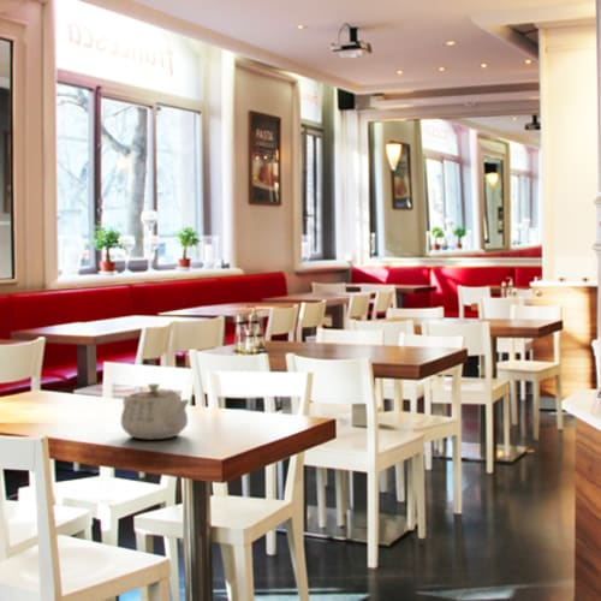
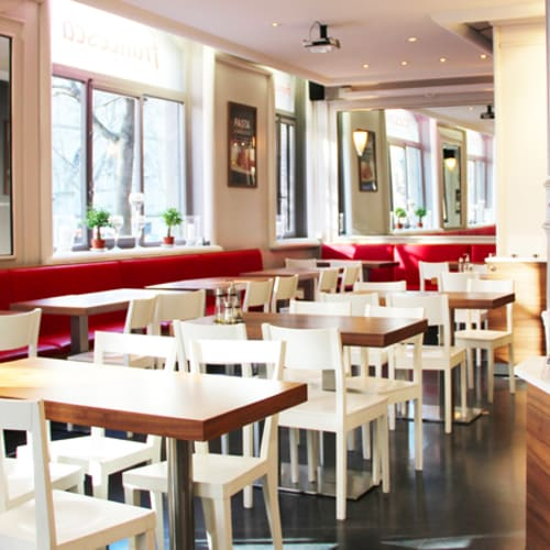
- teapot [120,382,191,440]
